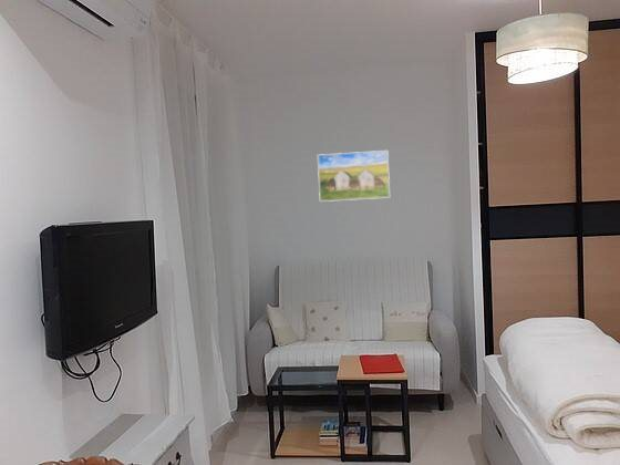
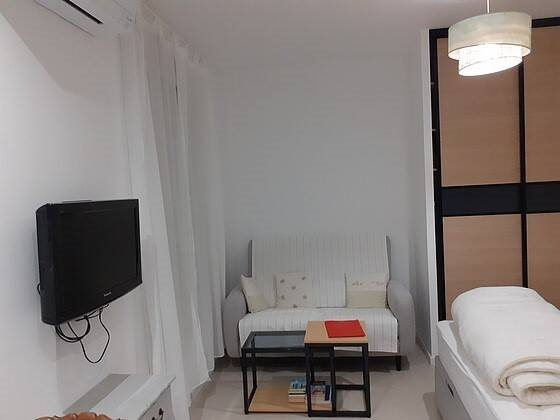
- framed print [317,149,391,203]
